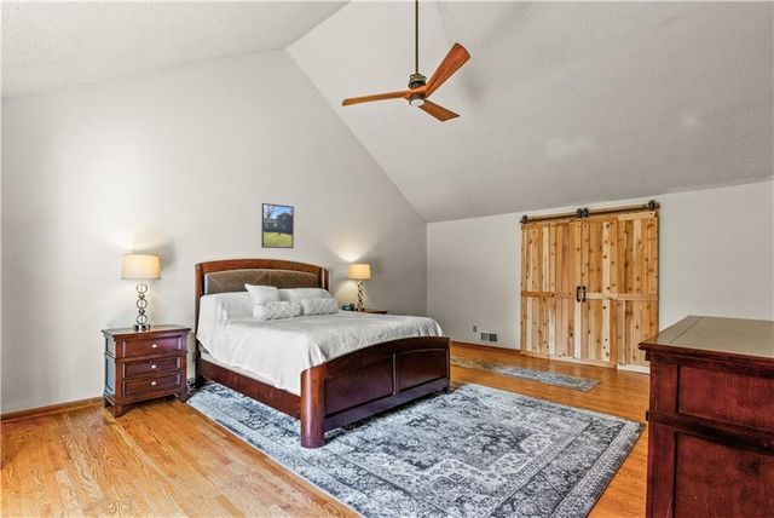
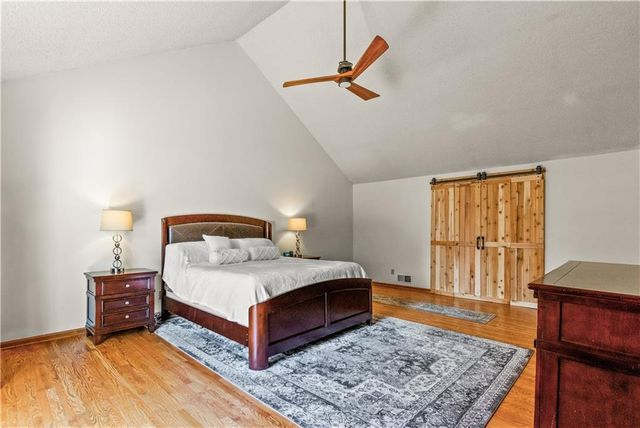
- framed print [260,202,295,249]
